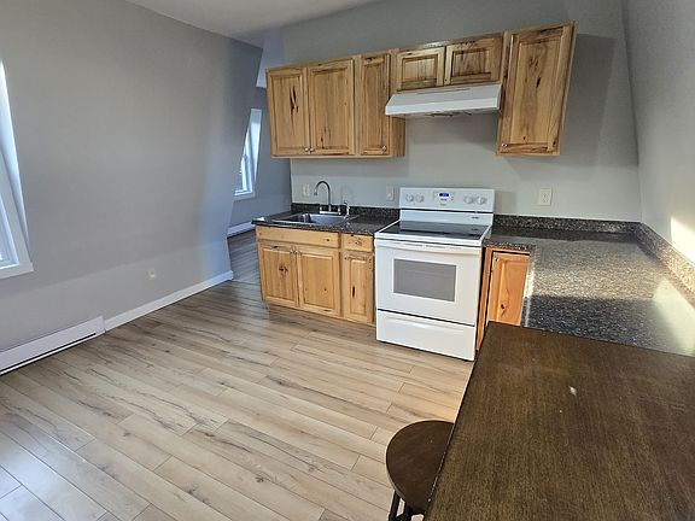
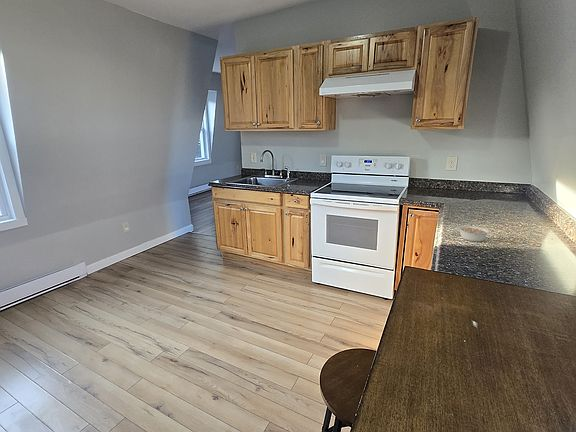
+ legume [457,225,491,243]
